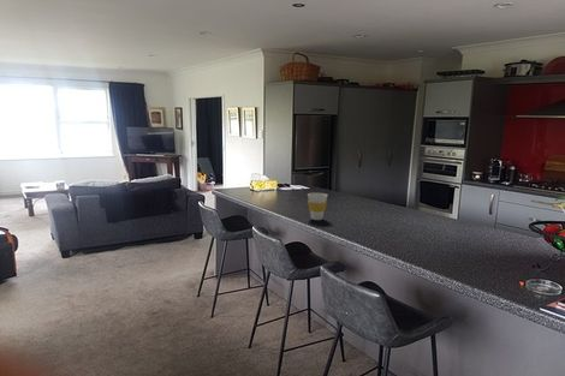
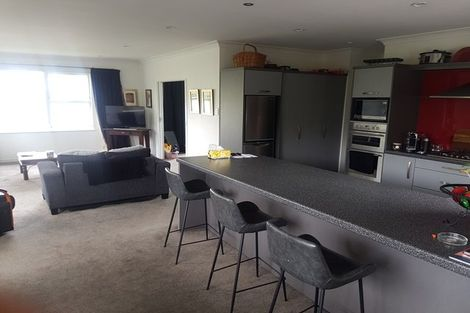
- cup [307,192,328,221]
